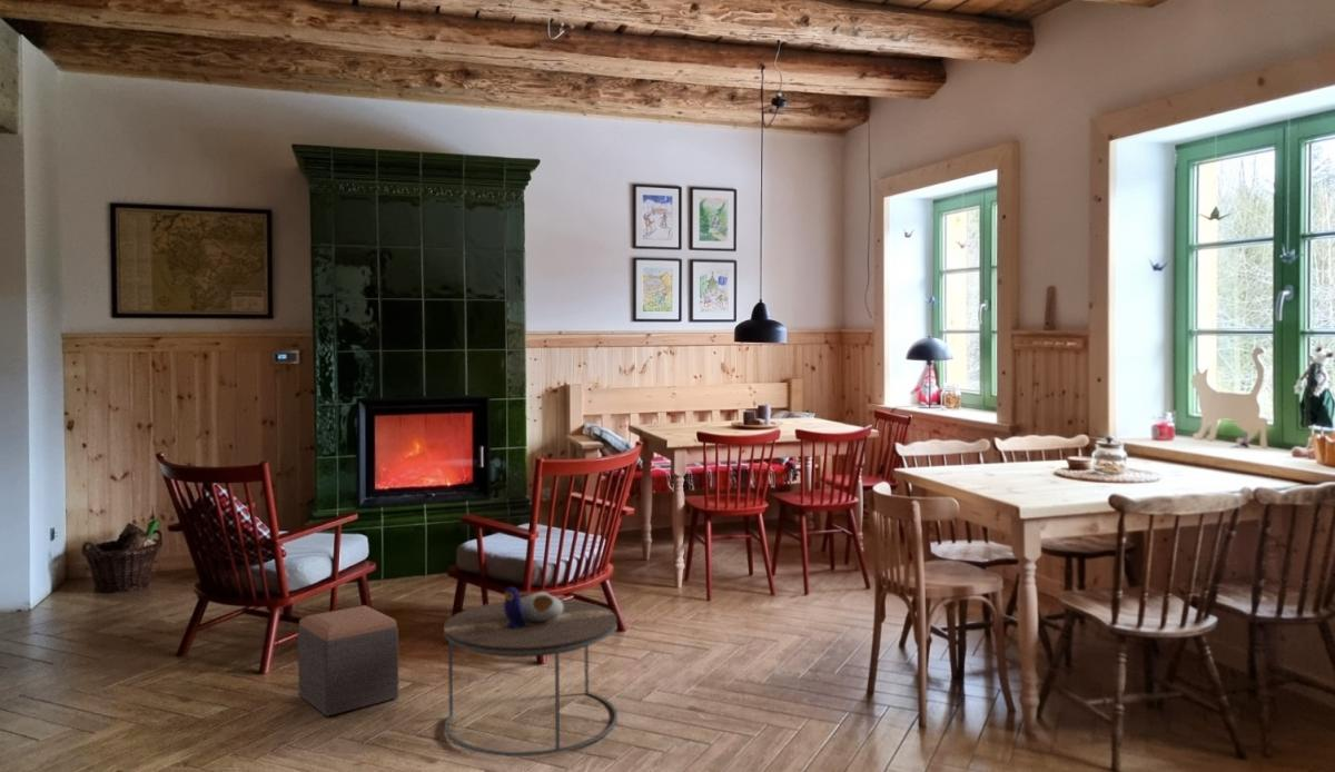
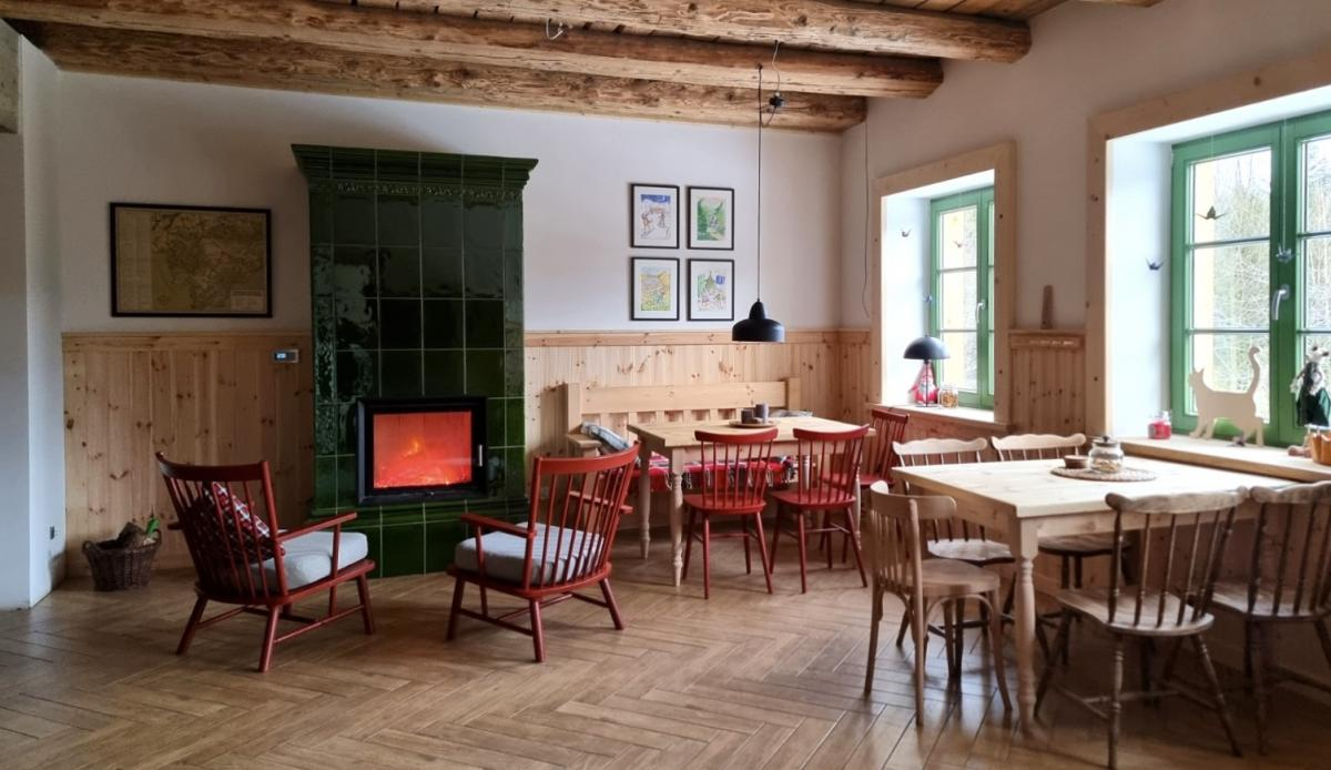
- footstool [297,604,400,717]
- side table [443,586,619,758]
